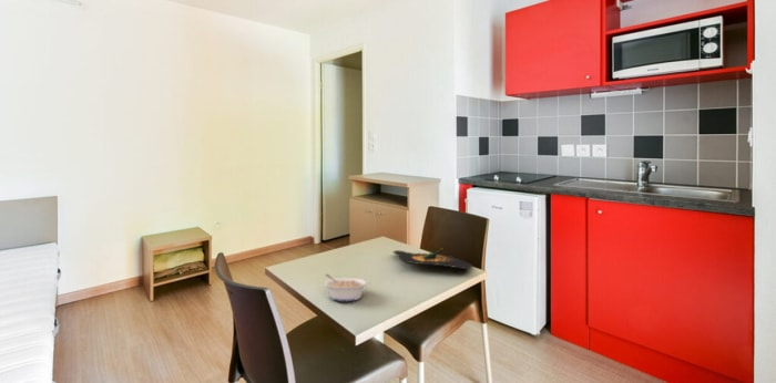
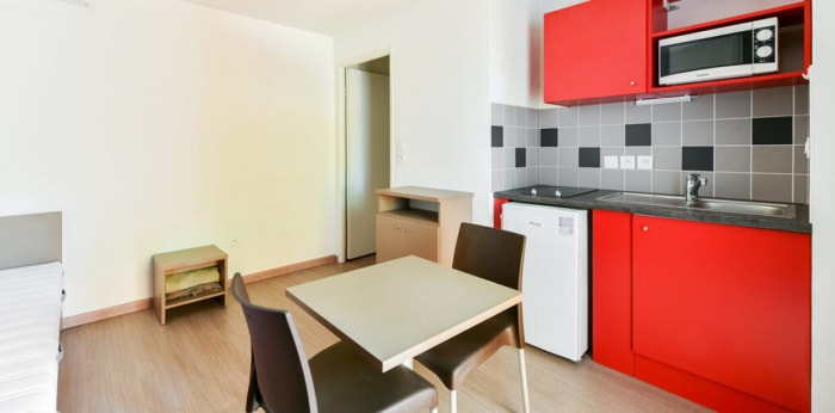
- tequila [391,247,474,271]
- legume [323,273,369,302]
